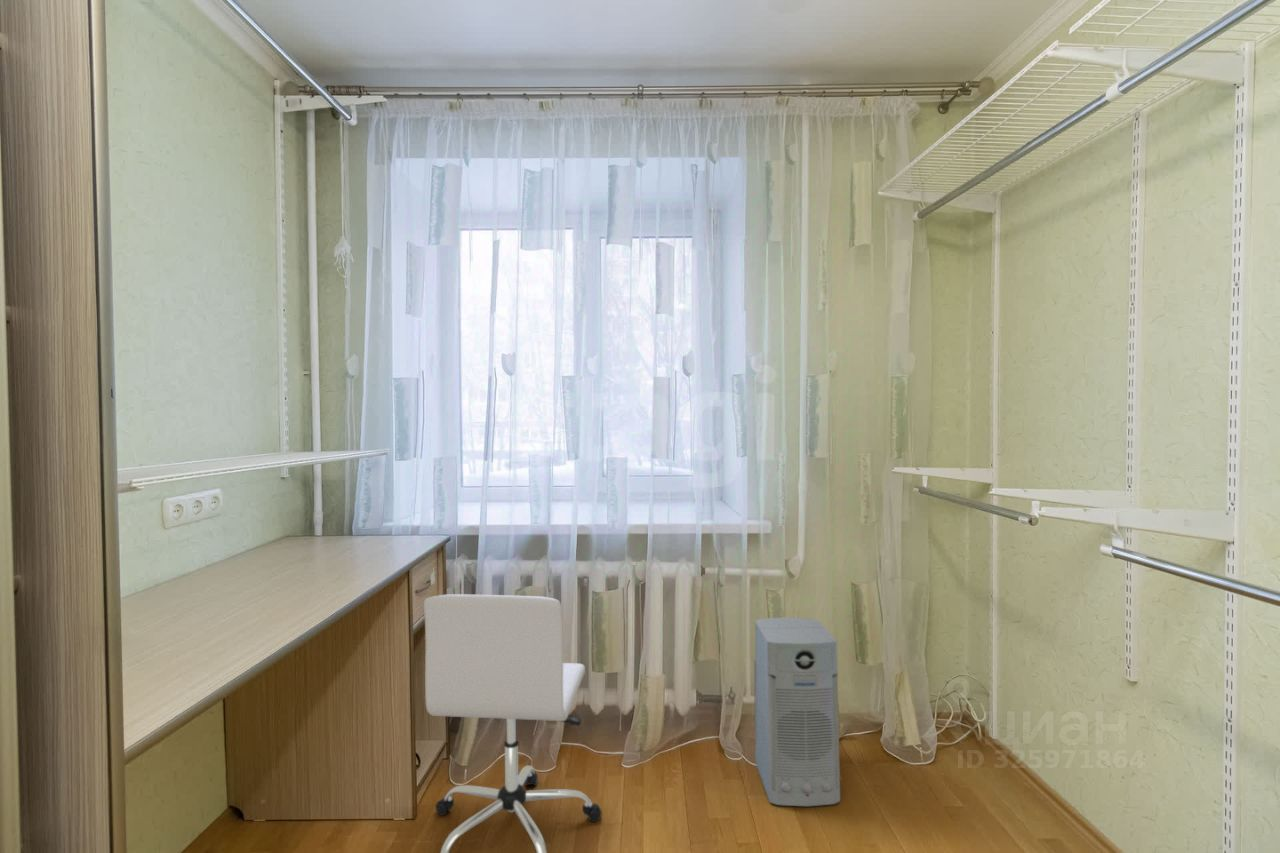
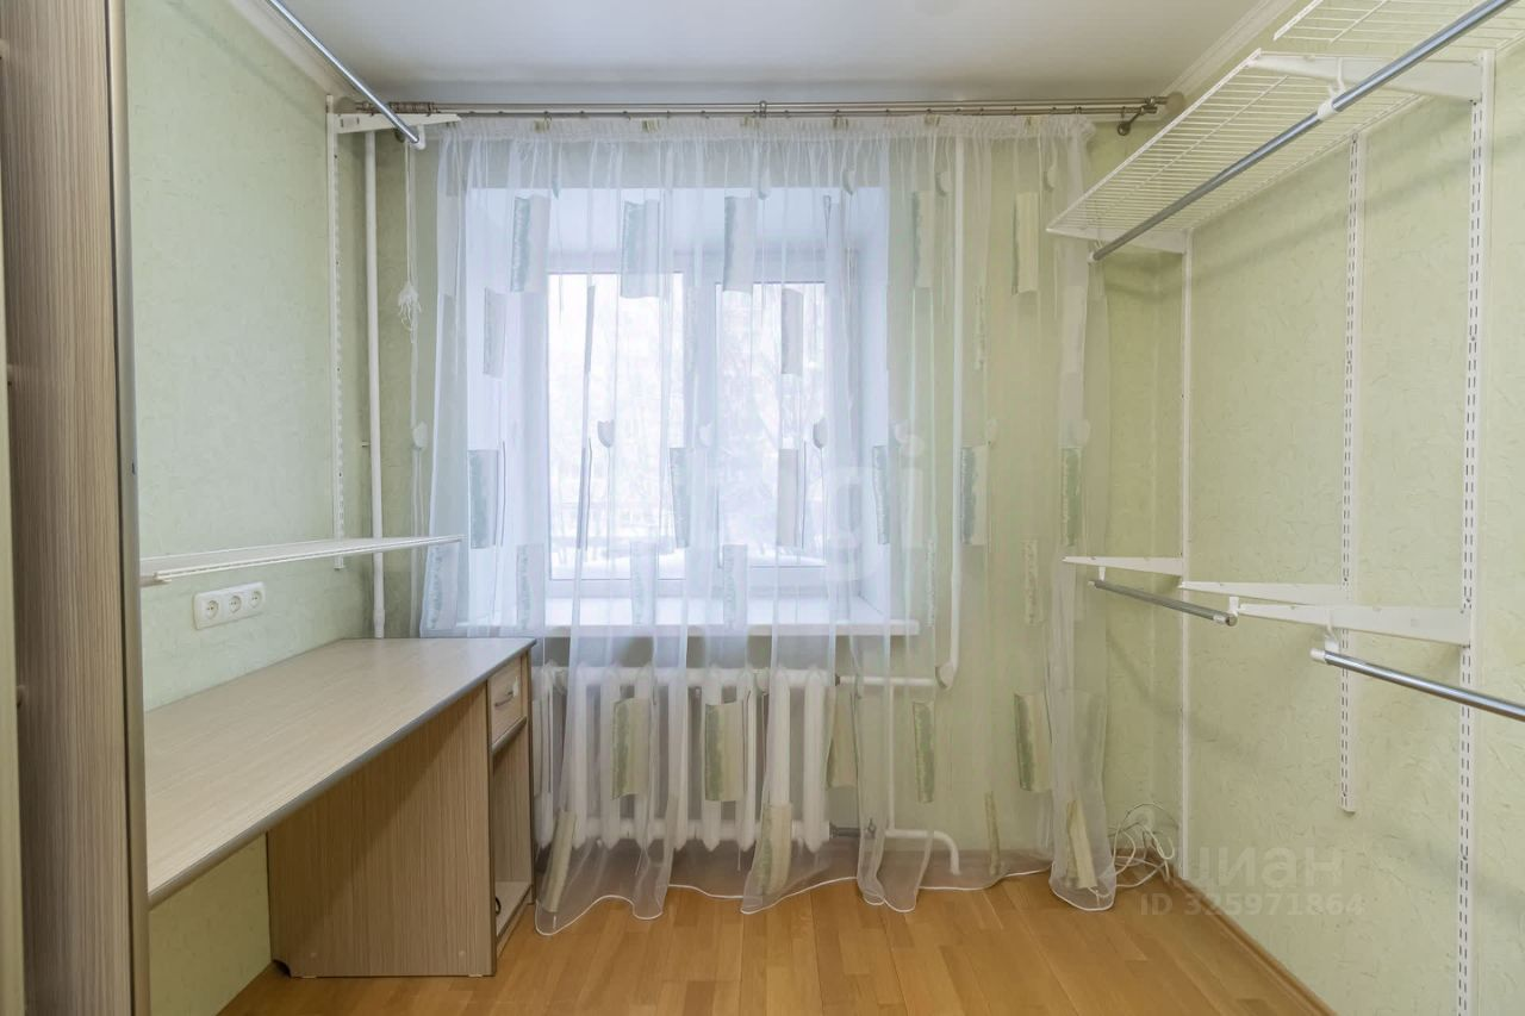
- air purifier [753,616,841,807]
- chair [423,593,603,853]
